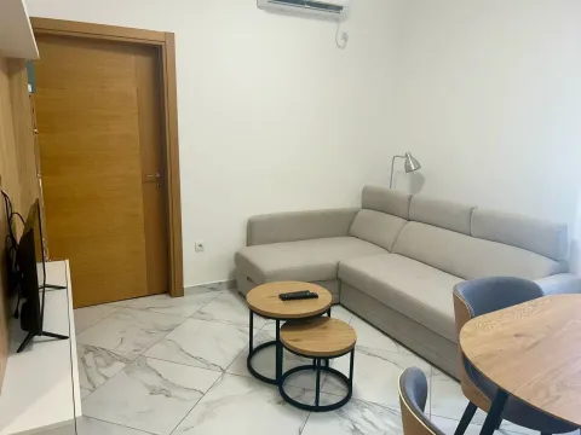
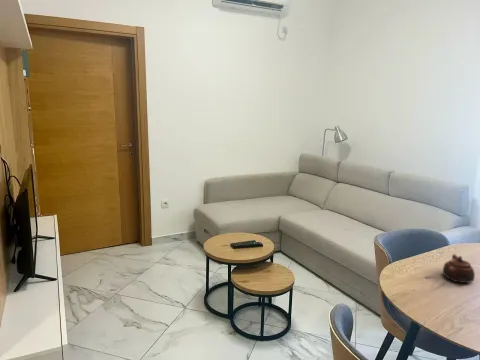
+ teapot [442,253,476,284]
